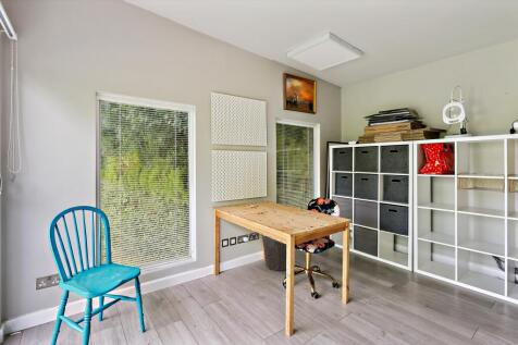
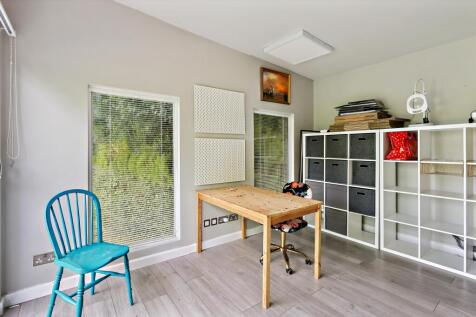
- waste bin [261,234,287,272]
